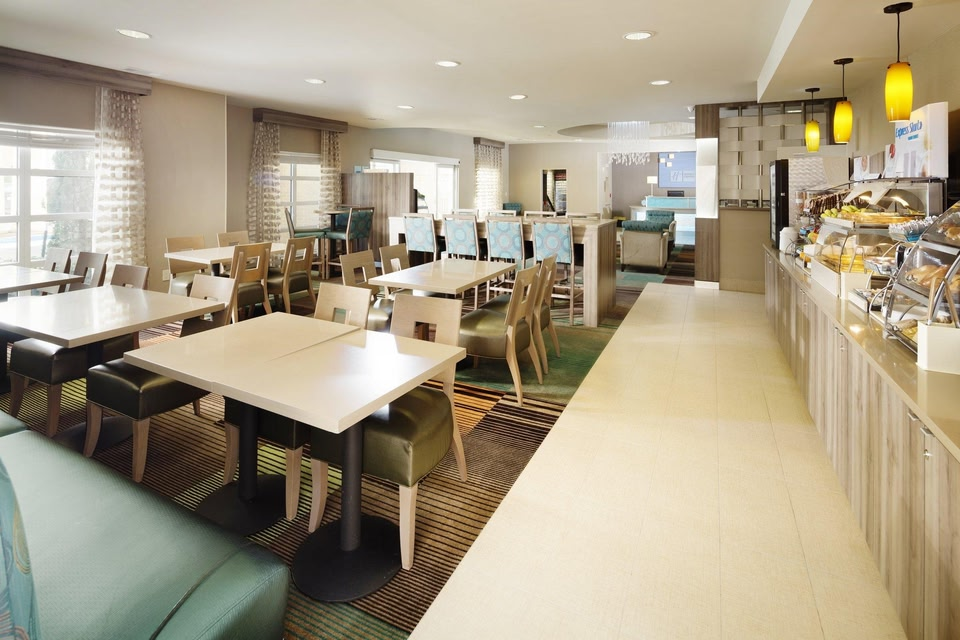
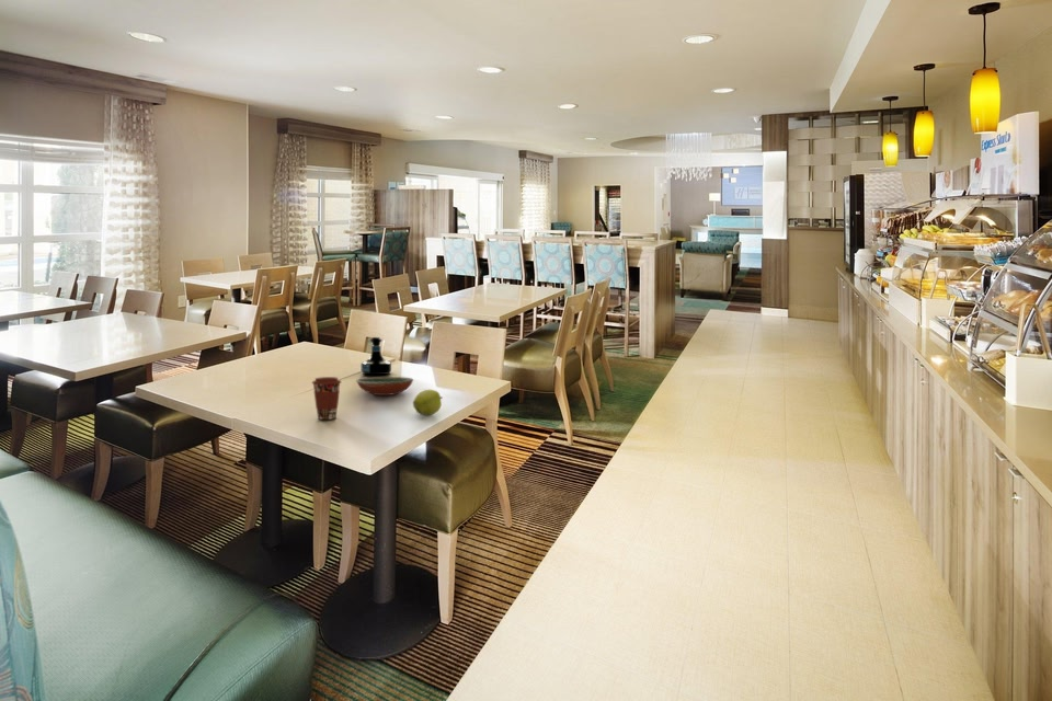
+ decorative bowl [355,376,414,397]
+ coffee cup [311,376,342,421]
+ tequila bottle [359,336,392,376]
+ apple [412,388,443,416]
